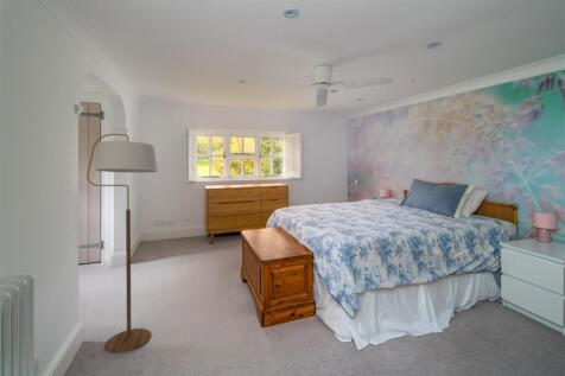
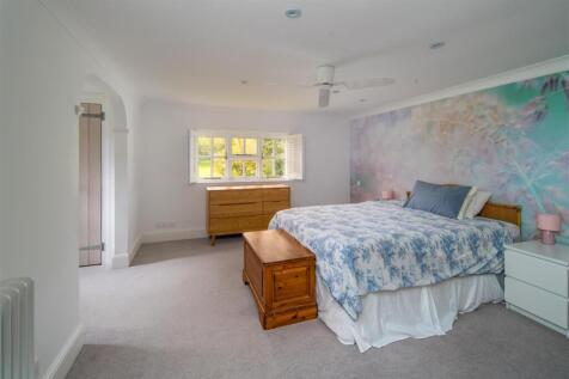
- floor lamp [85,133,159,353]
